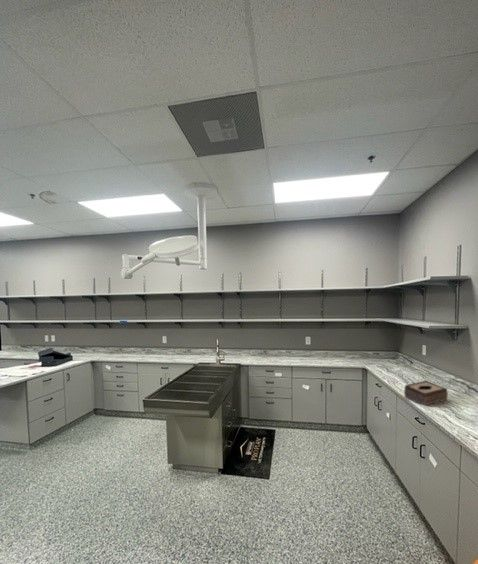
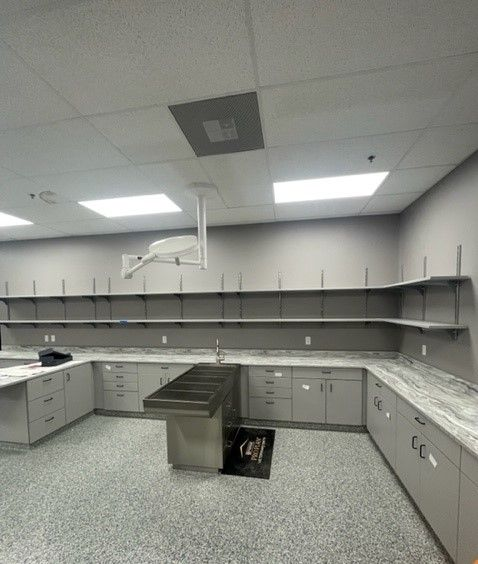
- tissue box [403,380,449,407]
